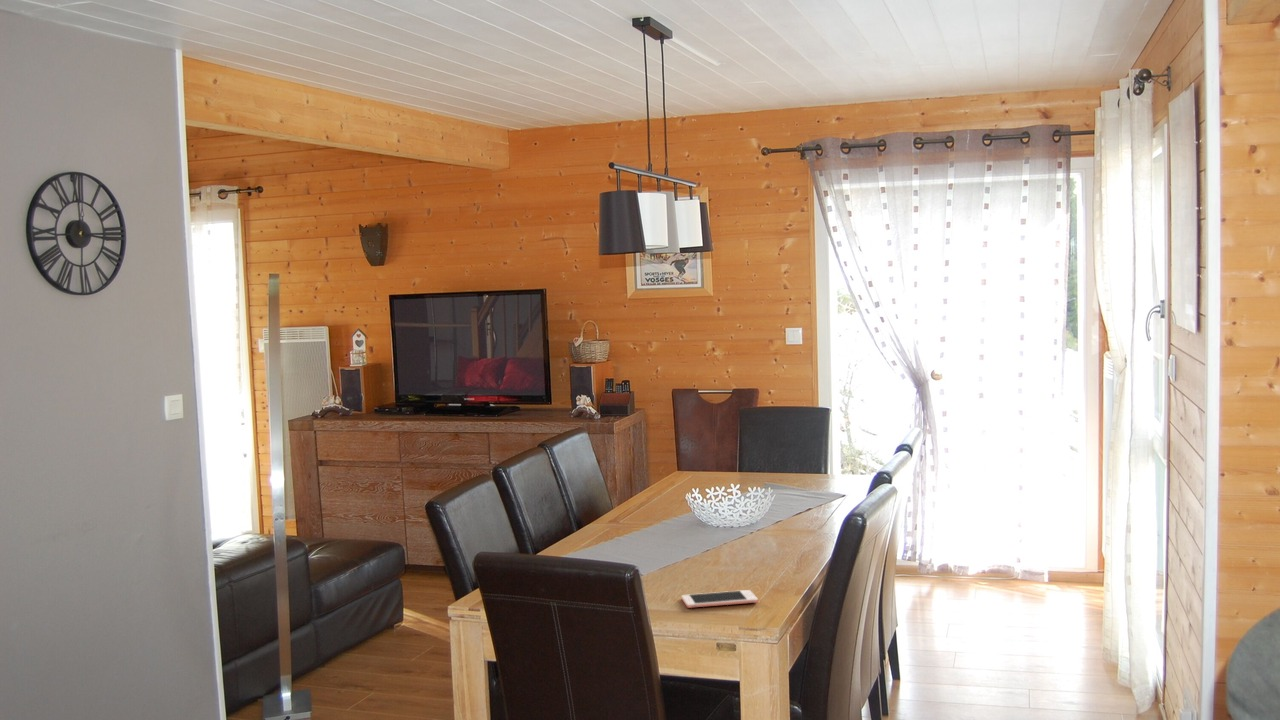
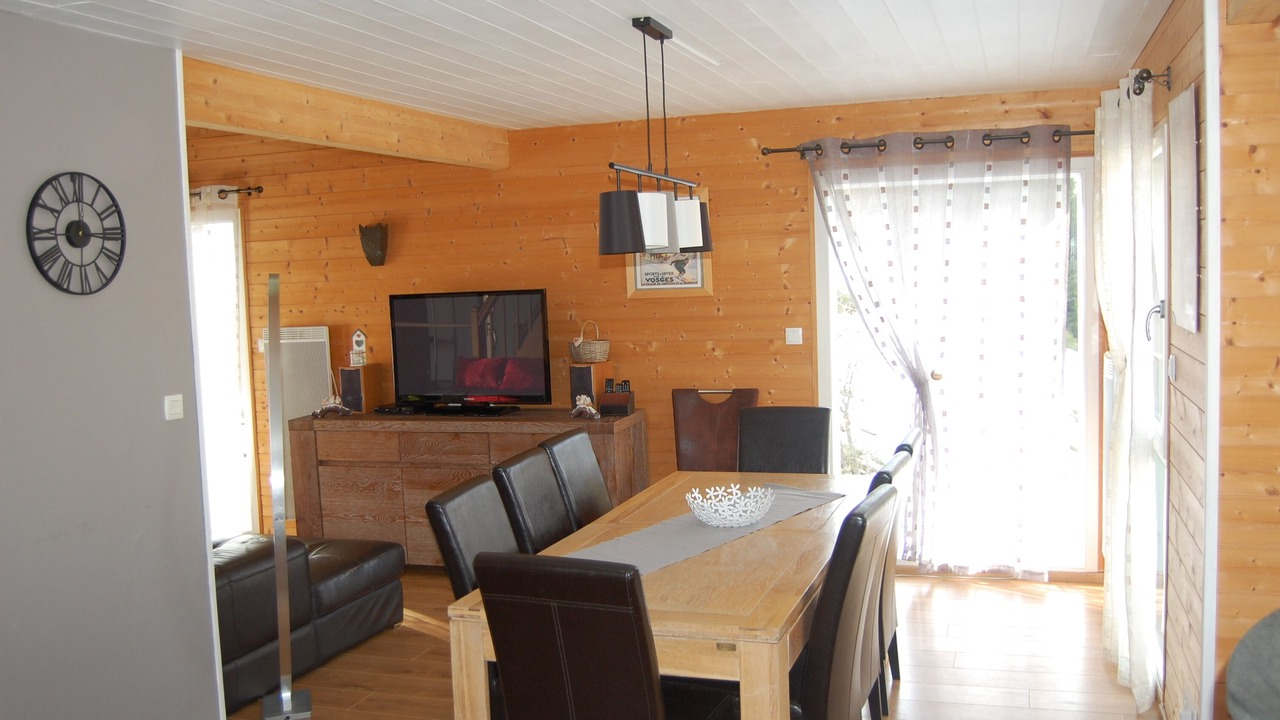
- cell phone [681,589,759,609]
